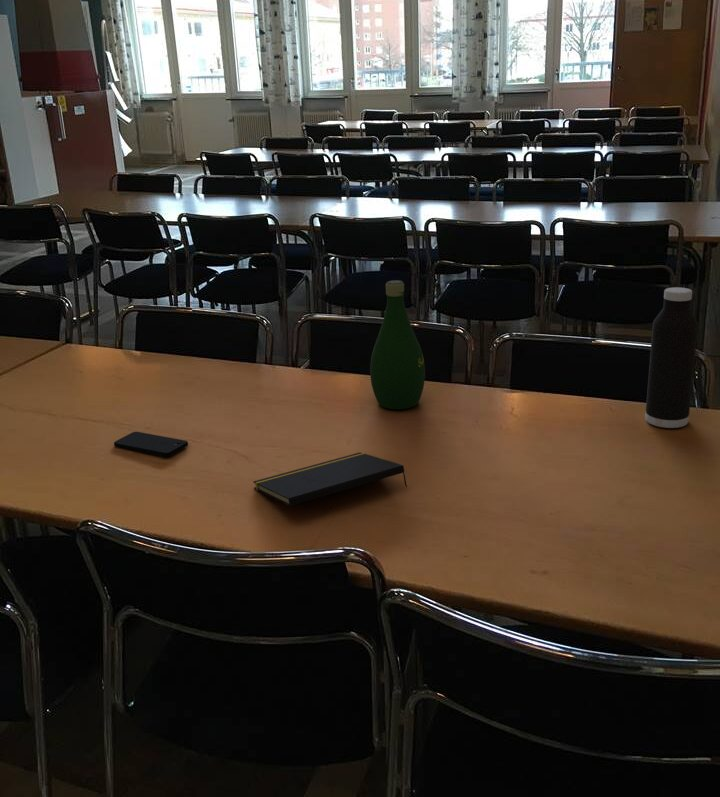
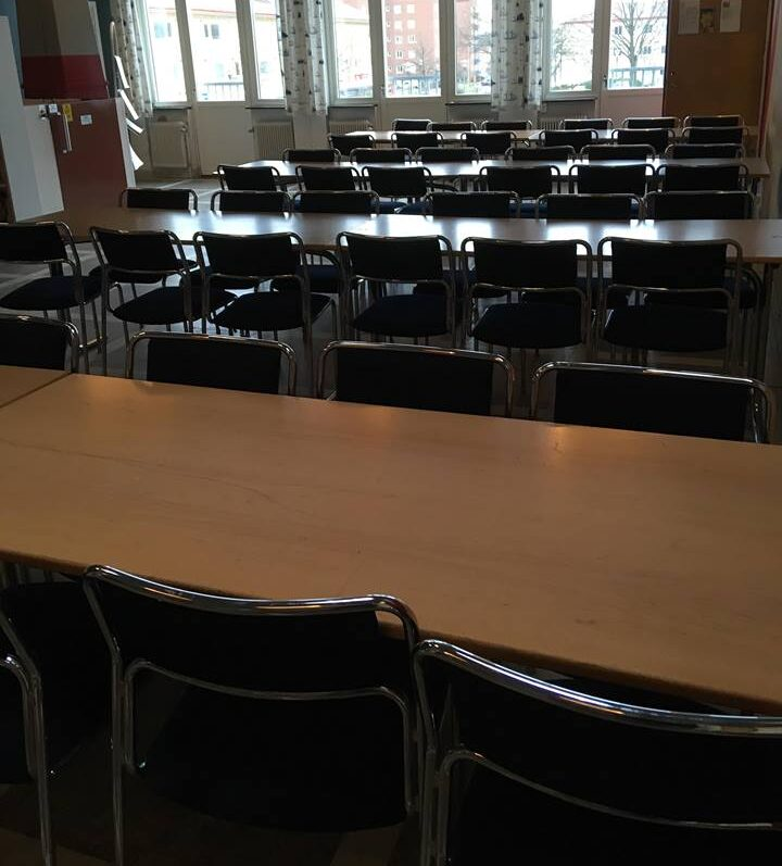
- notepad [252,451,408,507]
- water bottle [644,286,699,429]
- smartphone [113,431,189,457]
- bottle [369,279,426,410]
